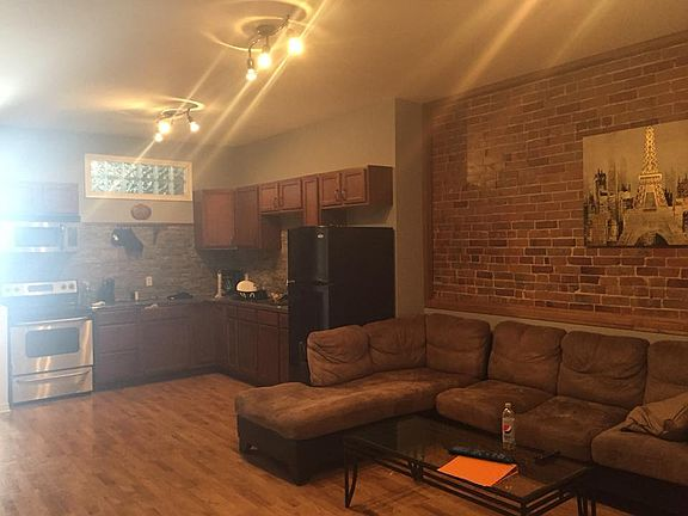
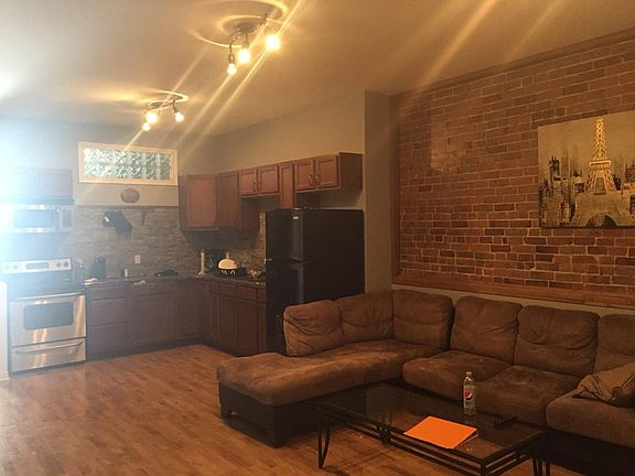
- remote control [447,444,515,466]
